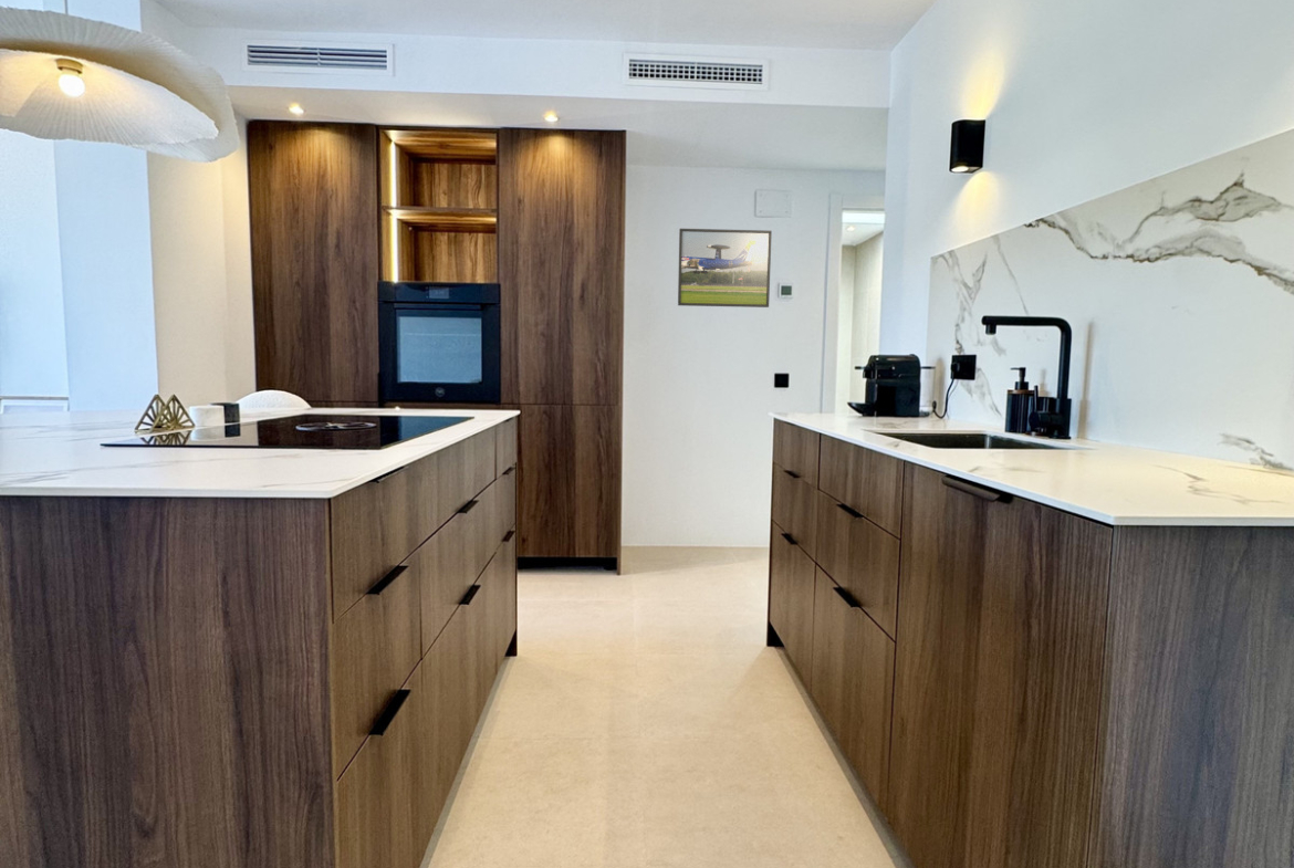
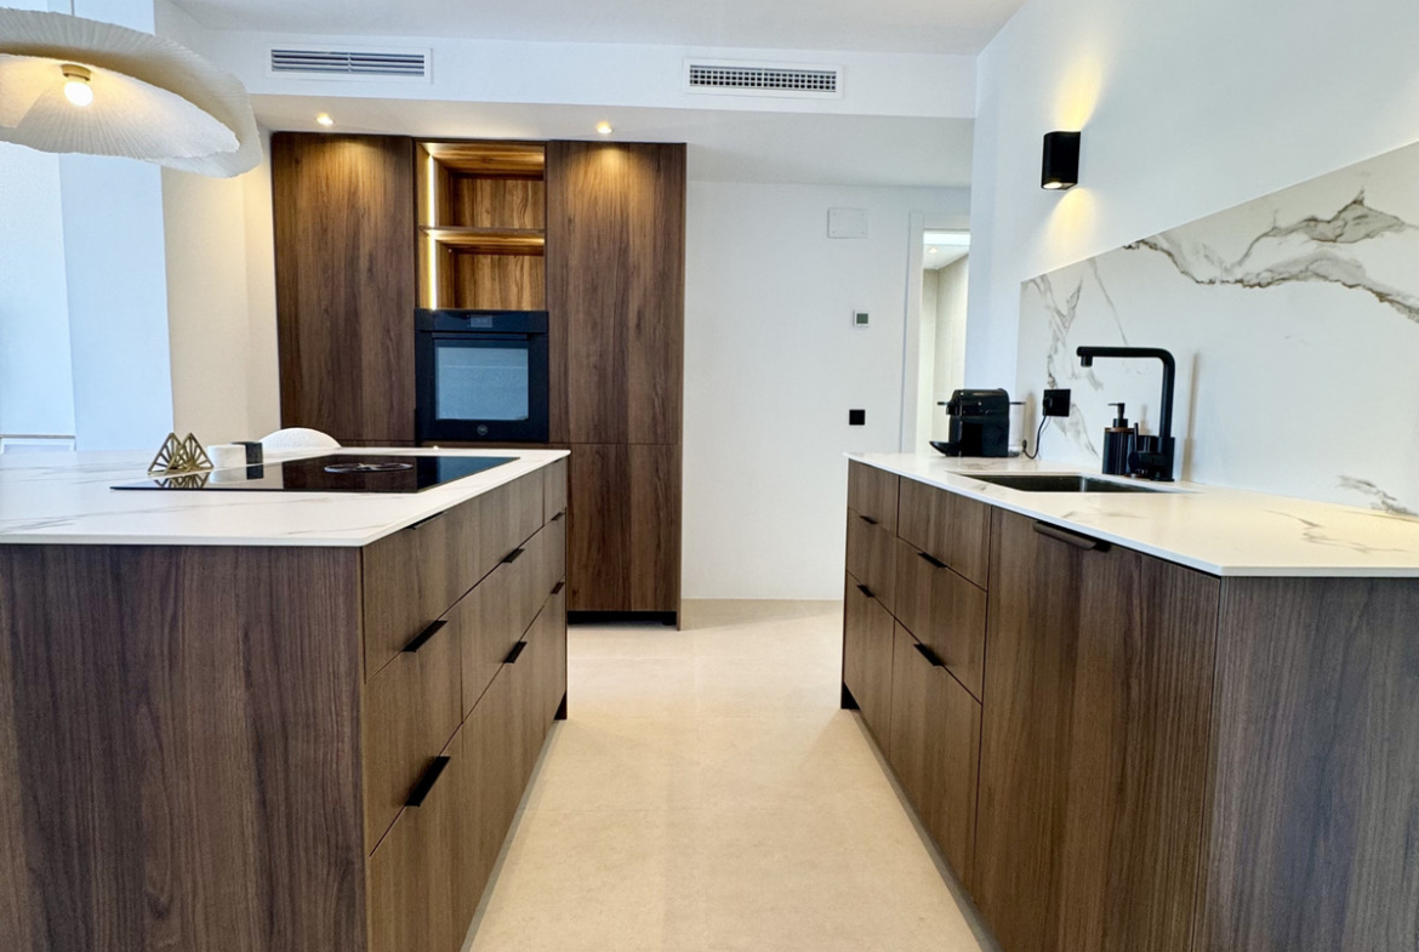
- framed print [677,228,773,308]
